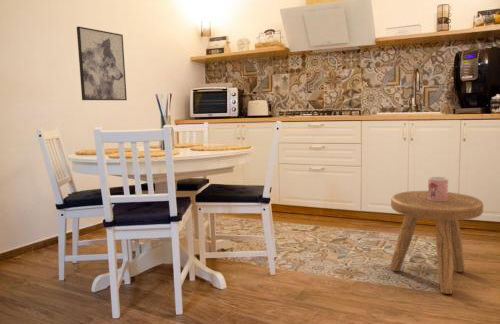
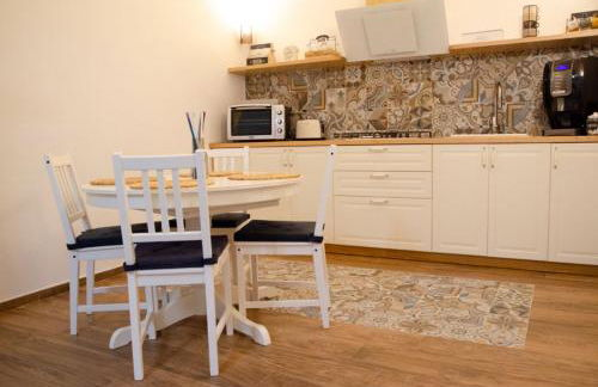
- mug [427,176,449,201]
- wall art [76,26,128,101]
- stool [389,190,484,295]
